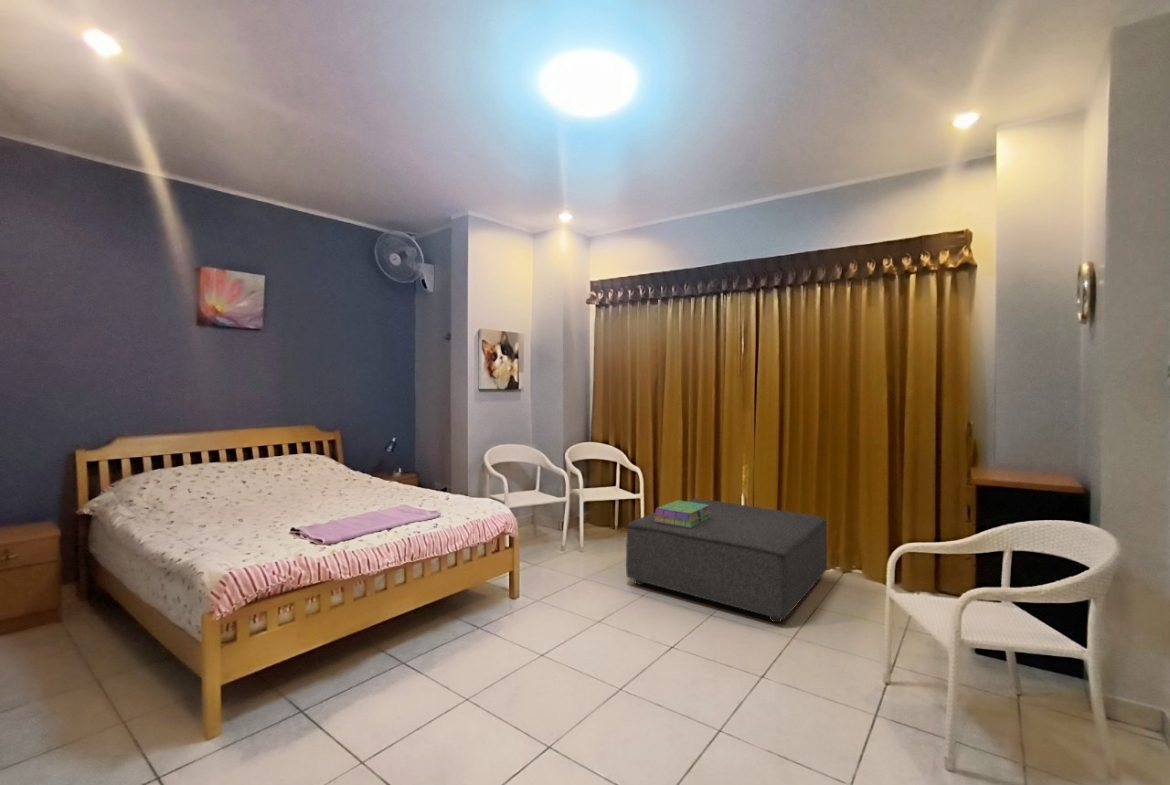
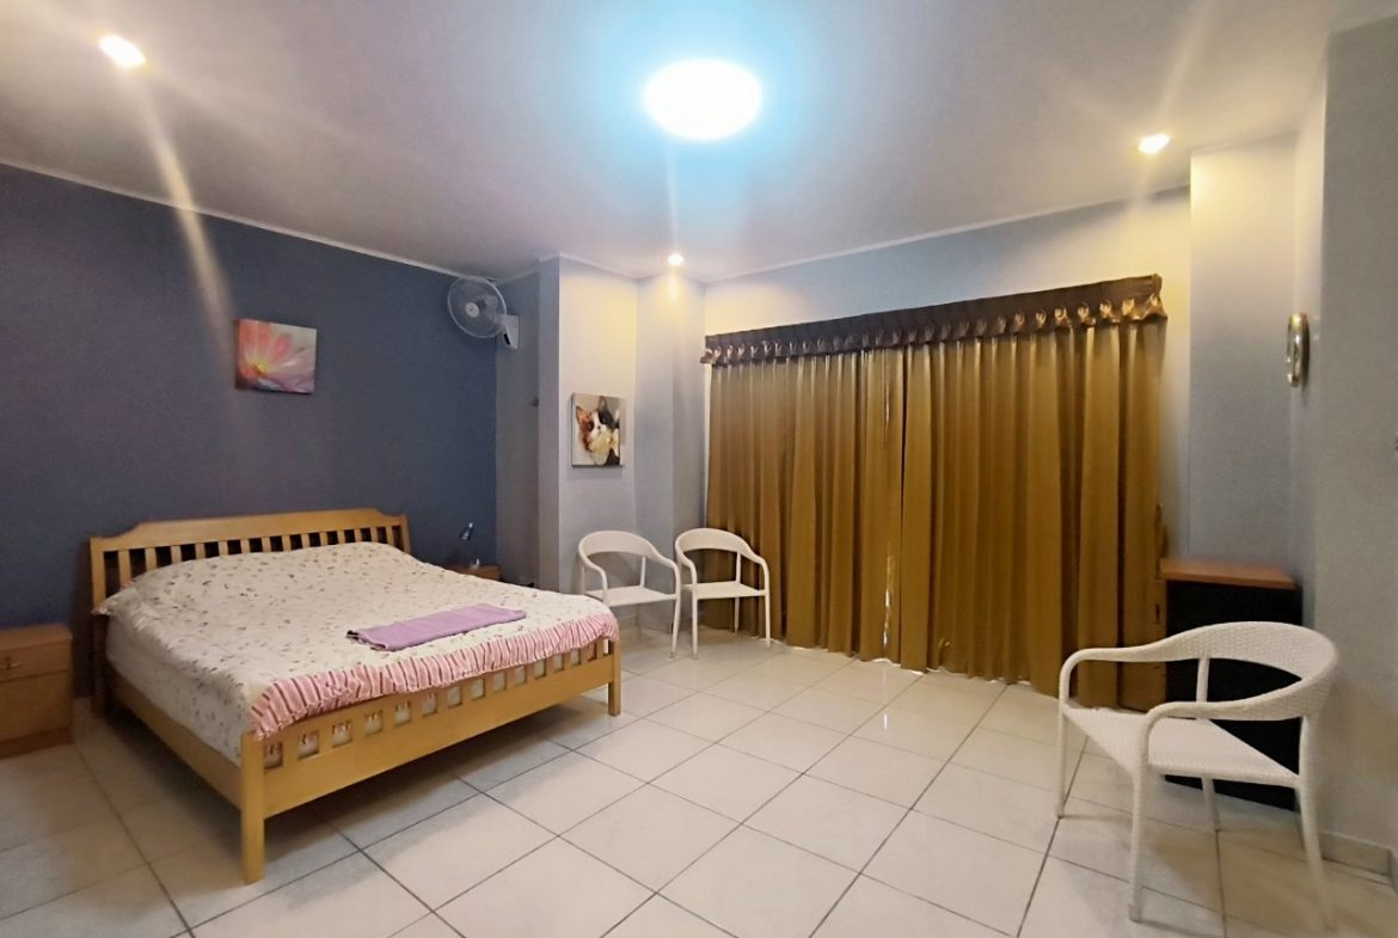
- stack of books [654,499,711,528]
- ottoman [625,498,828,623]
